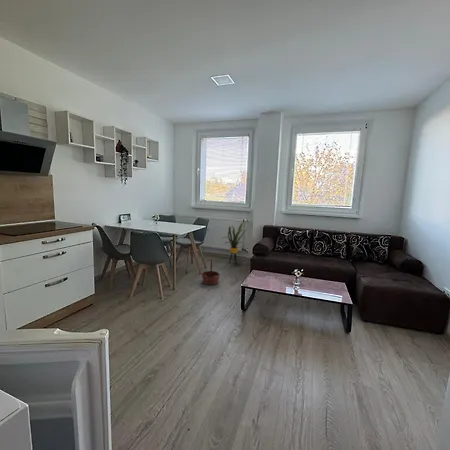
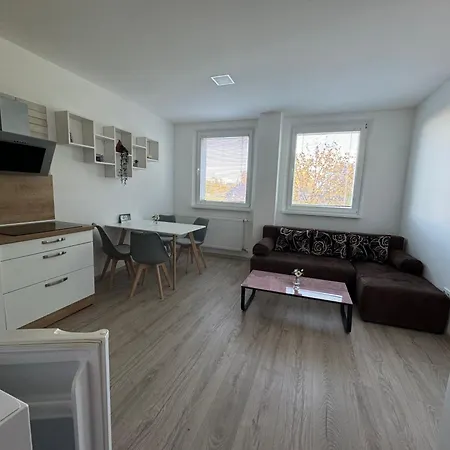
- house plant [221,221,247,265]
- basket [201,257,221,286]
